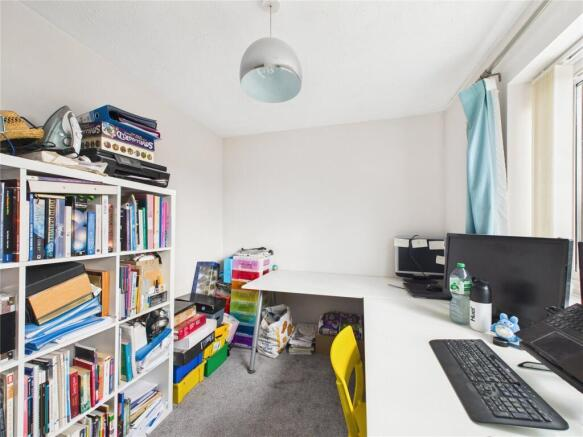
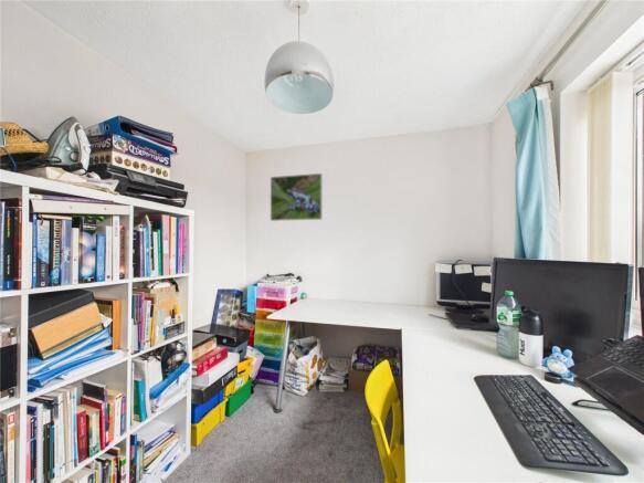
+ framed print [270,172,324,222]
